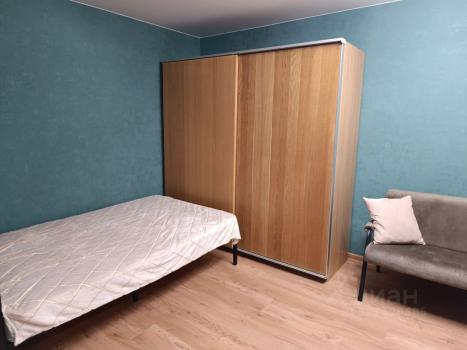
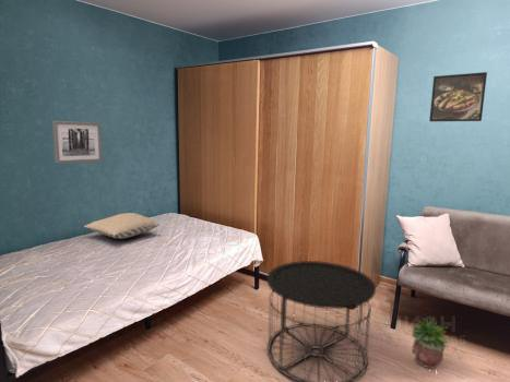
+ side table [265,260,377,382]
+ pillow [83,212,161,240]
+ wall art [51,120,104,165]
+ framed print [428,71,488,122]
+ potted plant [411,317,452,369]
